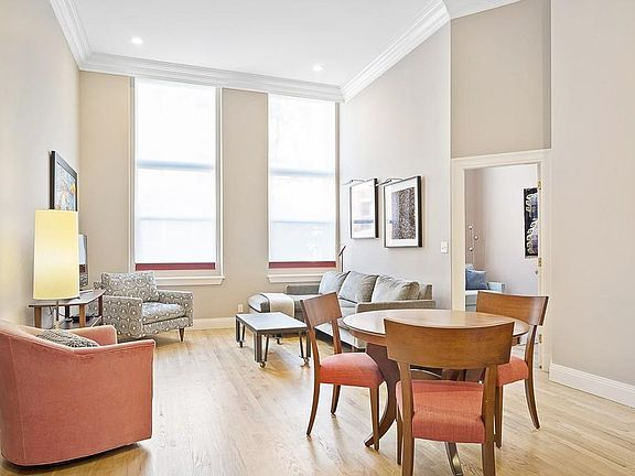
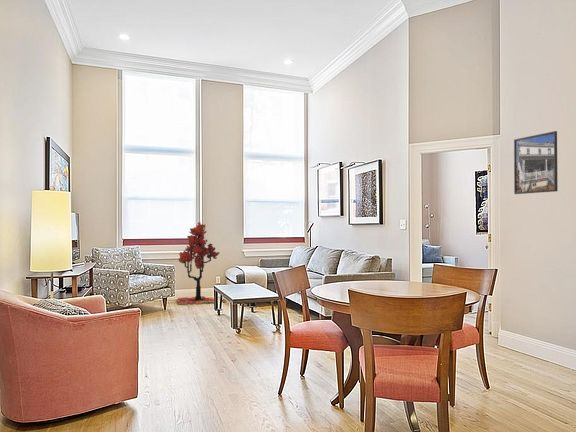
+ tree [175,221,226,306]
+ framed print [513,130,559,195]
